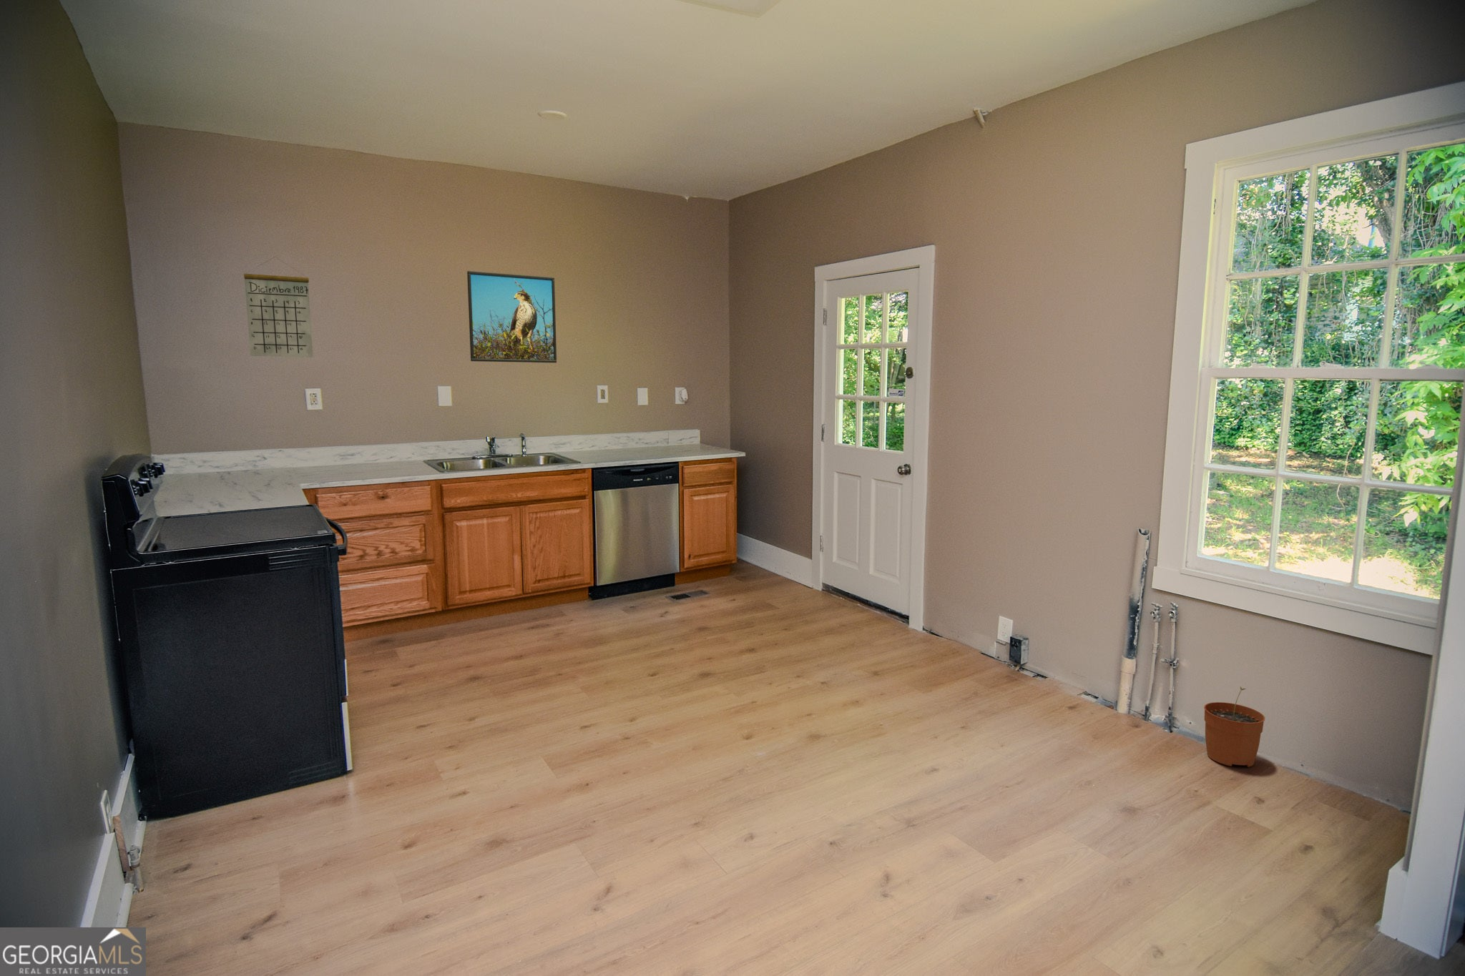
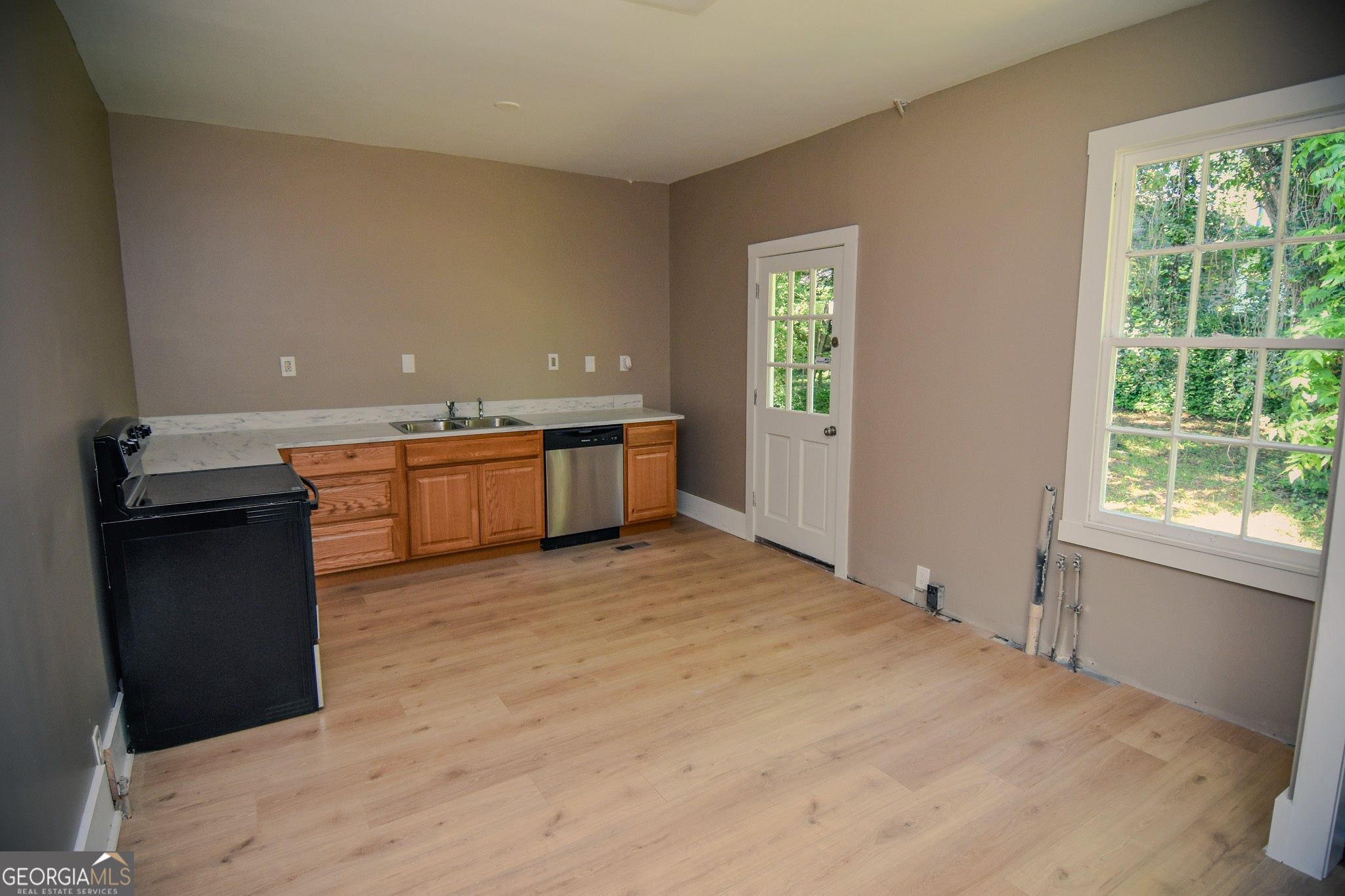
- plant pot [1204,685,1266,768]
- calendar [243,256,314,357]
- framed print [466,270,558,363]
